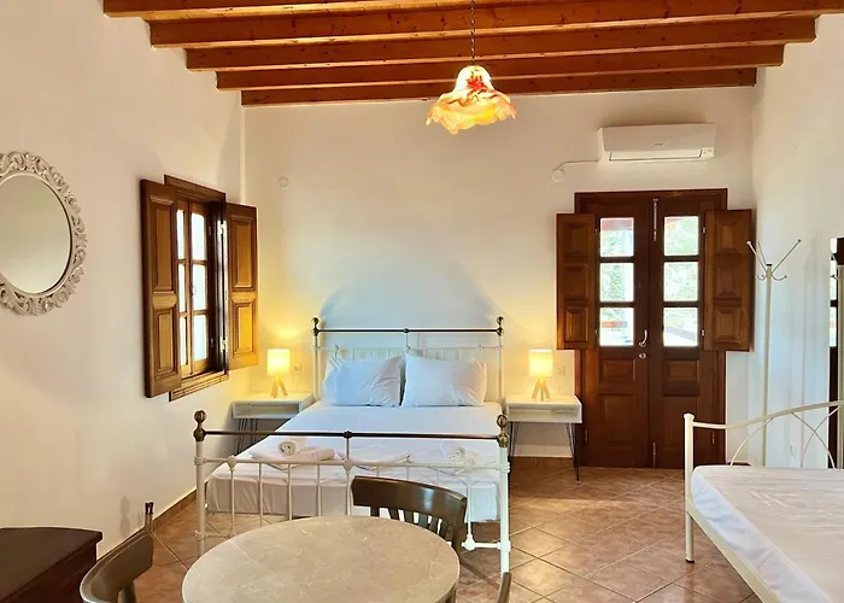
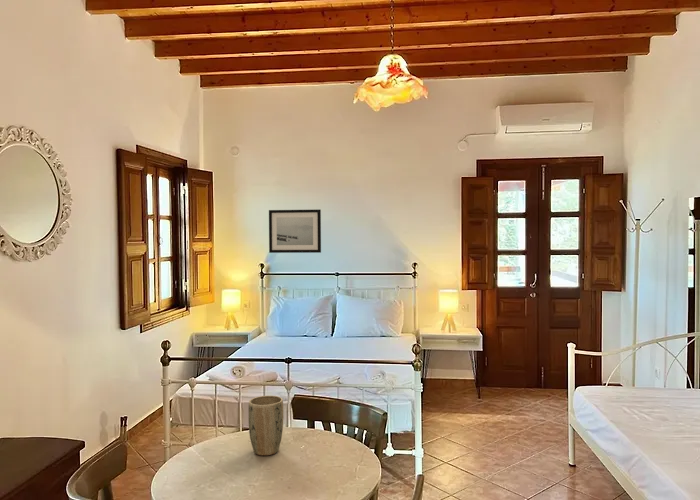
+ wall art [268,208,322,254]
+ plant pot [247,395,285,456]
